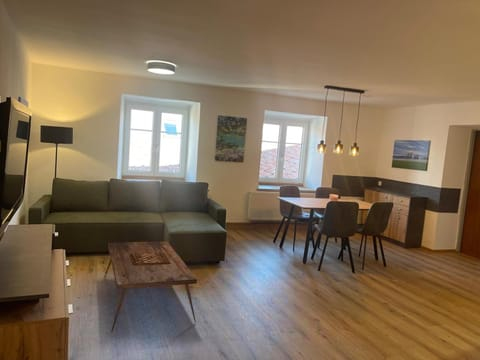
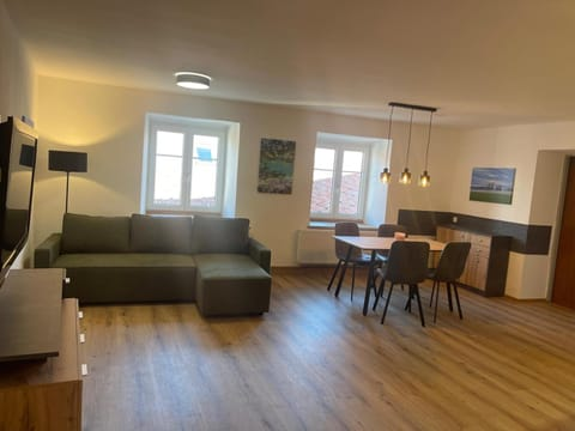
- coffee table [103,240,198,333]
